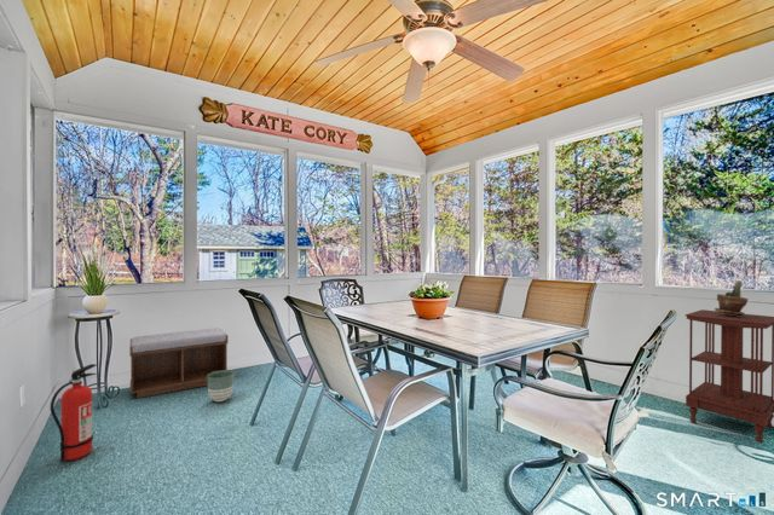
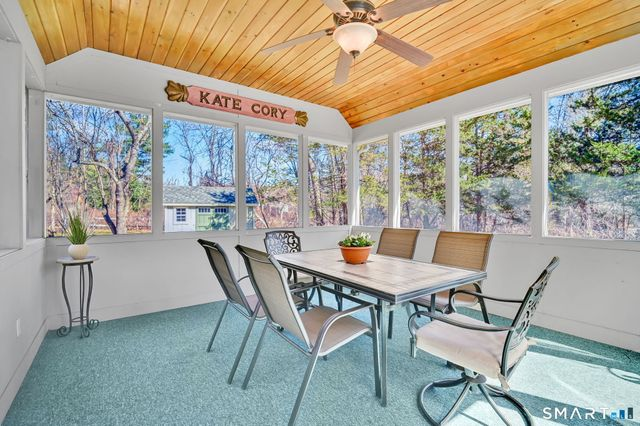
- side table [683,308,774,444]
- planter [207,369,235,403]
- potted plant [714,279,750,317]
- bench [128,328,230,399]
- fire extinguisher [50,363,98,463]
